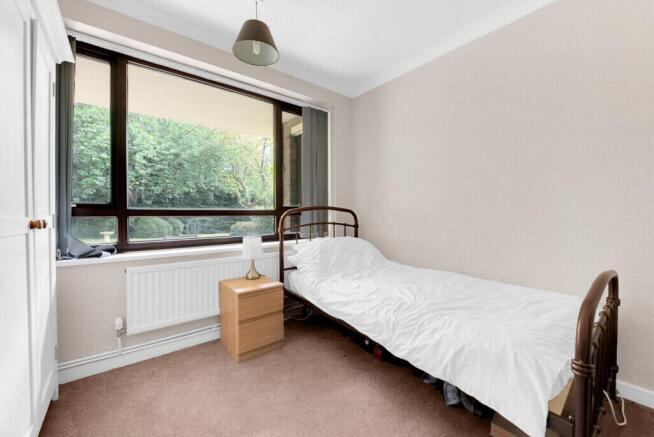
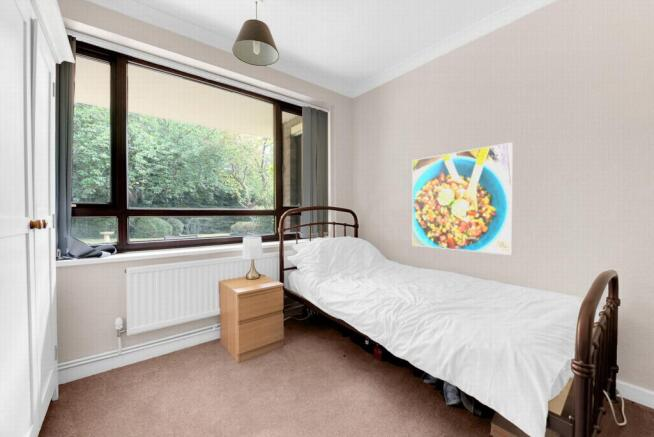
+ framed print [411,141,514,256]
